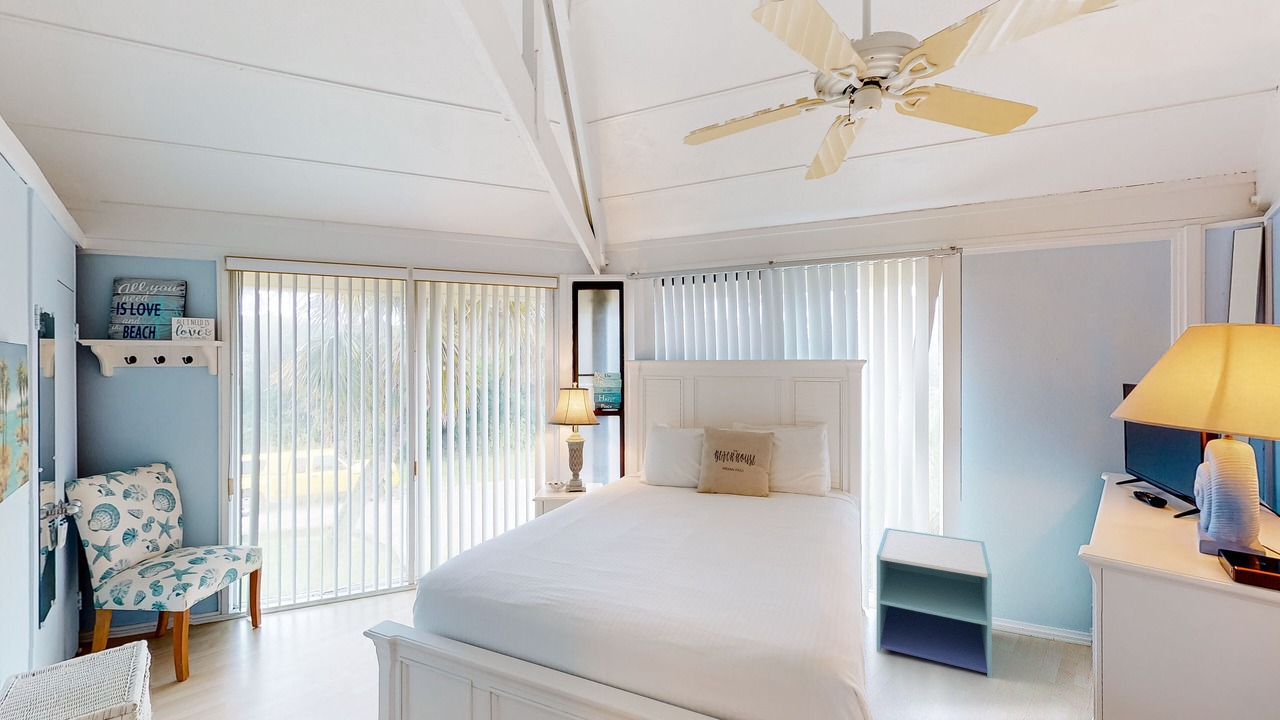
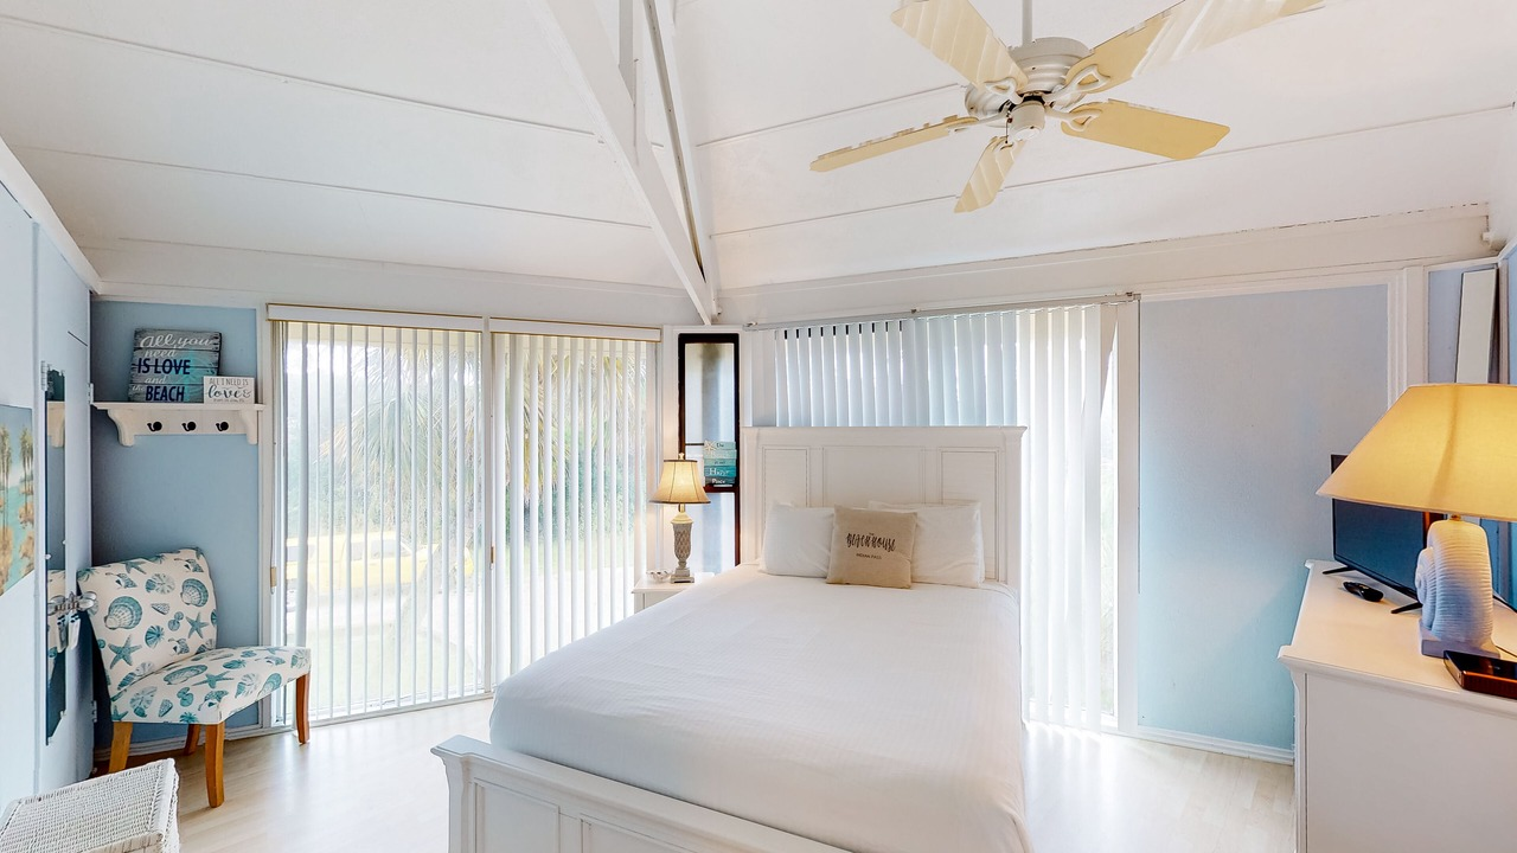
- nightstand [876,527,993,679]
